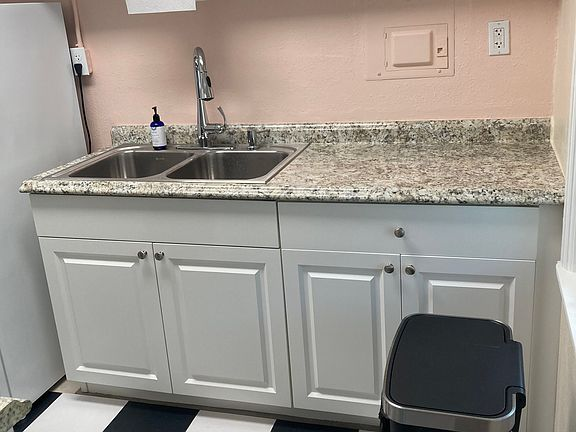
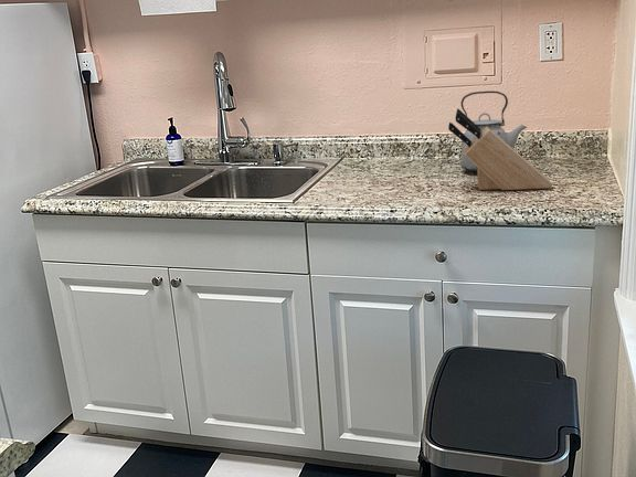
+ knife block [447,107,553,191]
+ kettle [460,89,528,174]
